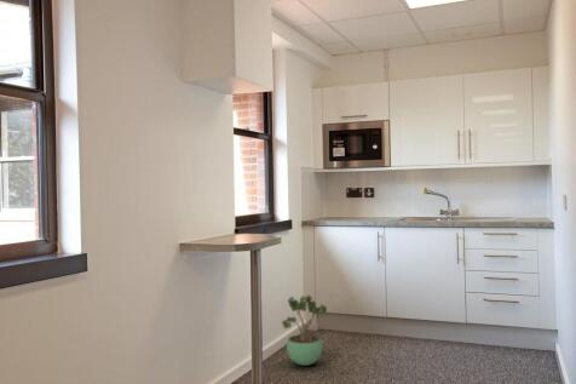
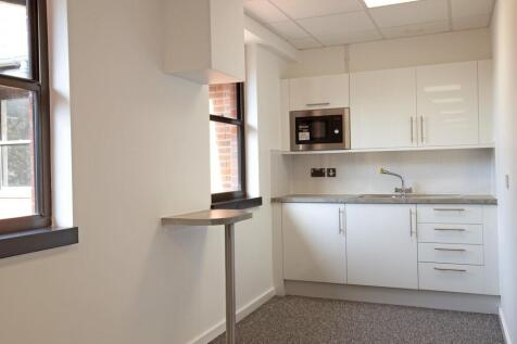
- potted plant [281,293,328,367]
